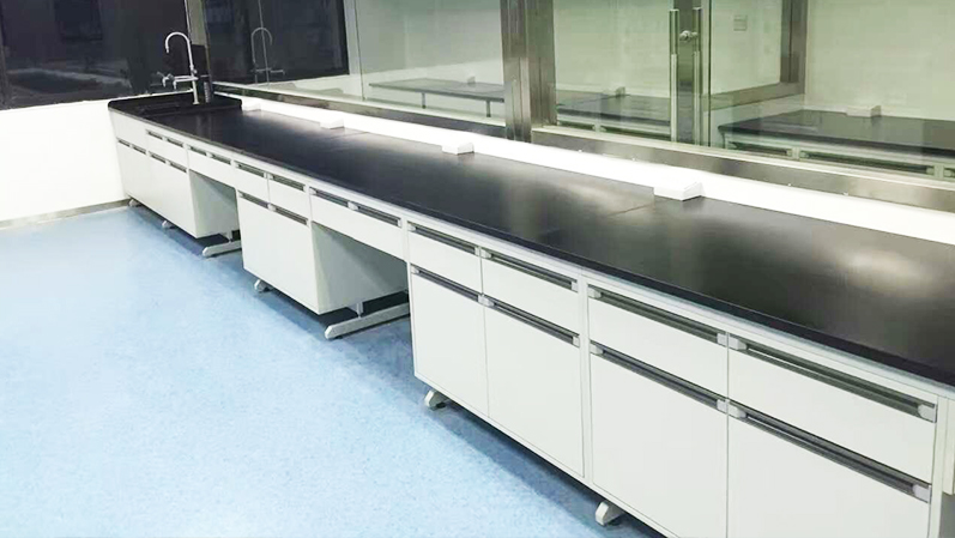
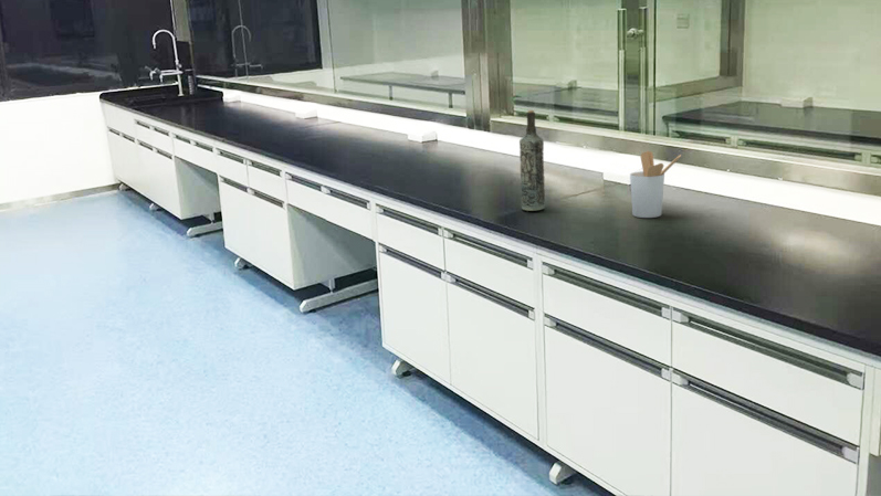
+ utensil holder [629,150,682,219]
+ bottle [518,109,546,212]
